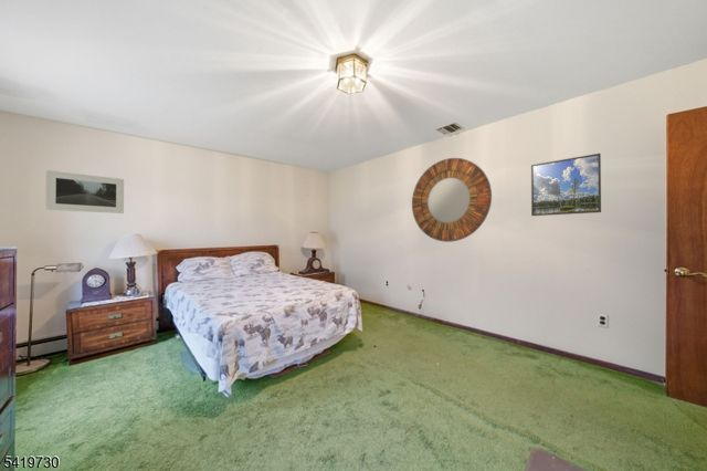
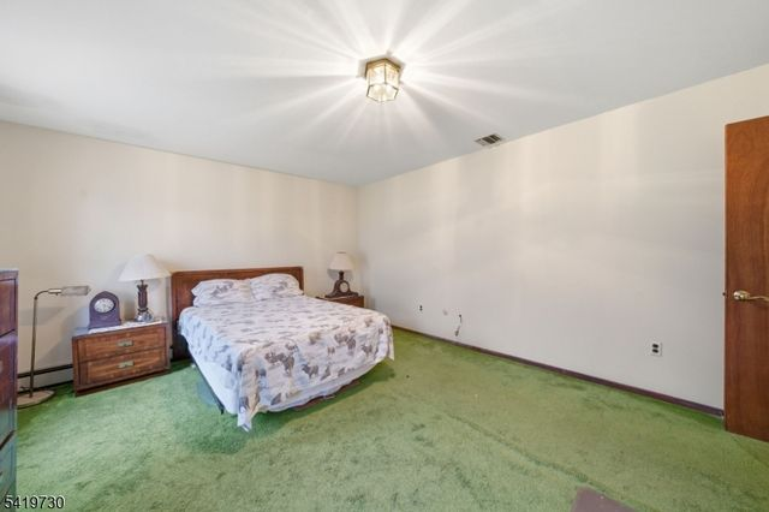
- home mirror [411,157,493,243]
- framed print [530,153,602,217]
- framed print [44,169,125,214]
